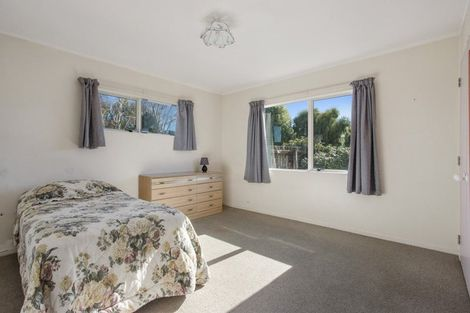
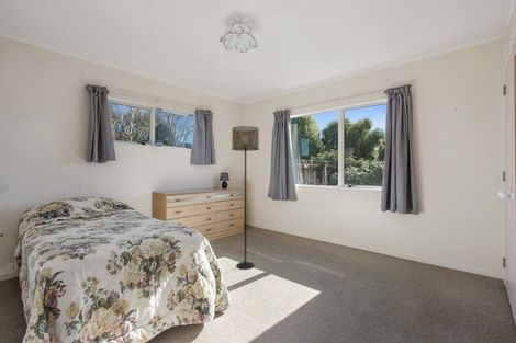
+ floor lamp [231,125,260,270]
